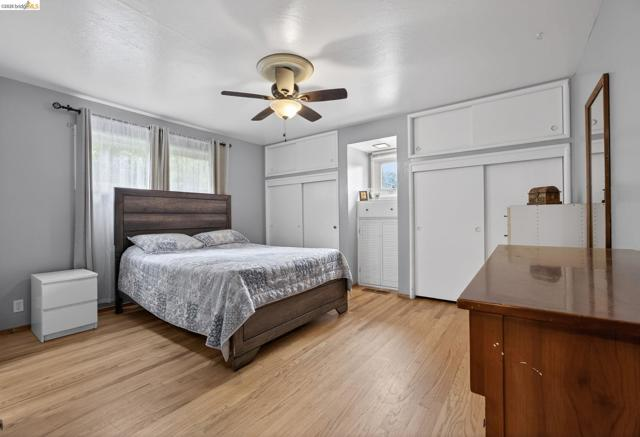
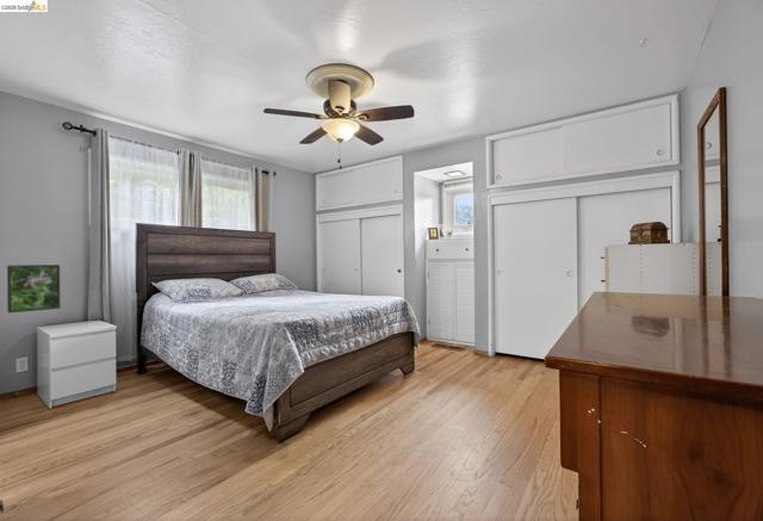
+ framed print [6,263,61,315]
